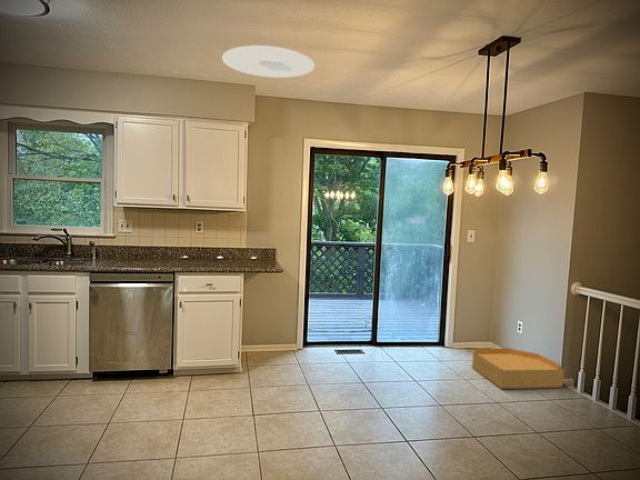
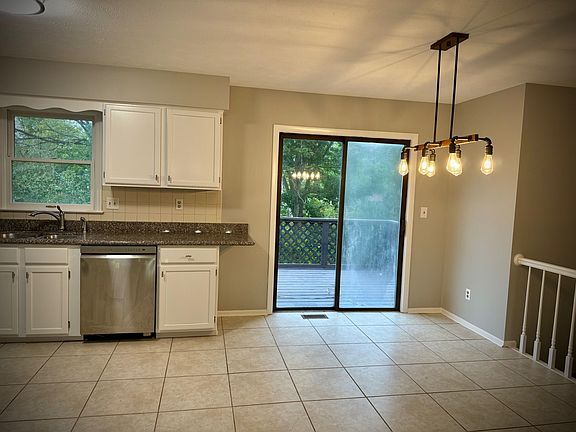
- basket [471,348,566,390]
- ceiling light [221,44,316,79]
